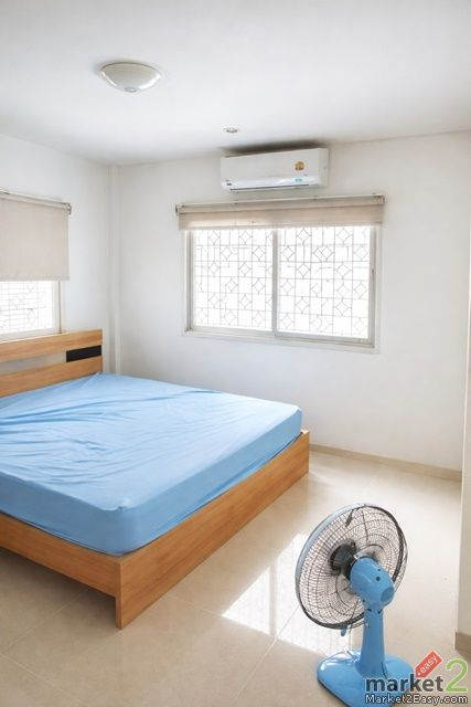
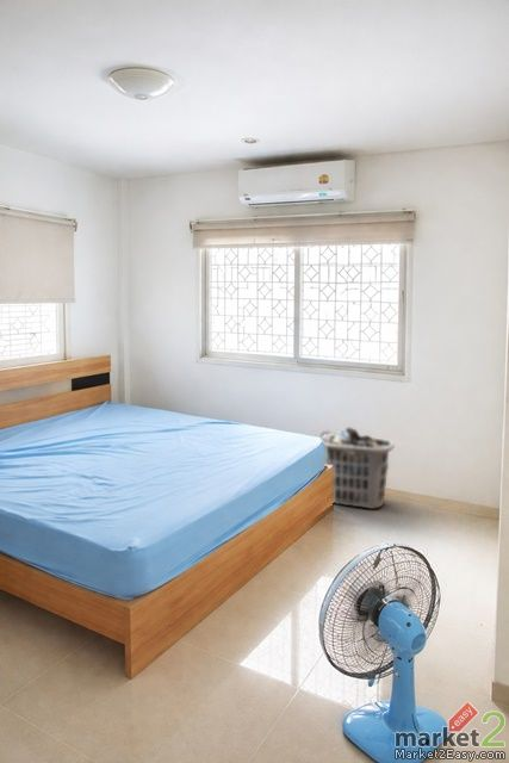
+ clothes hamper [318,427,396,510]
